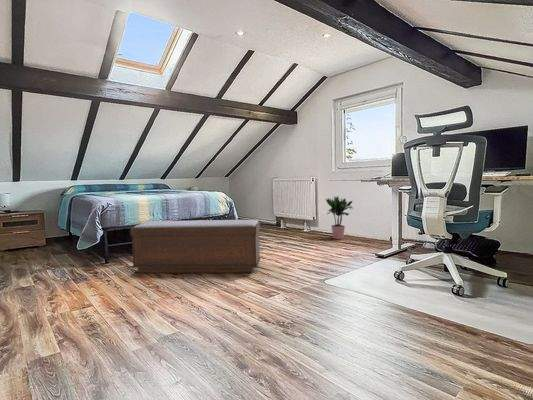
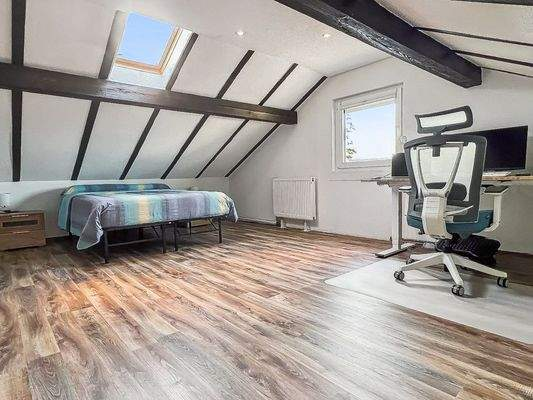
- potted plant [325,195,354,240]
- bench [129,219,261,274]
